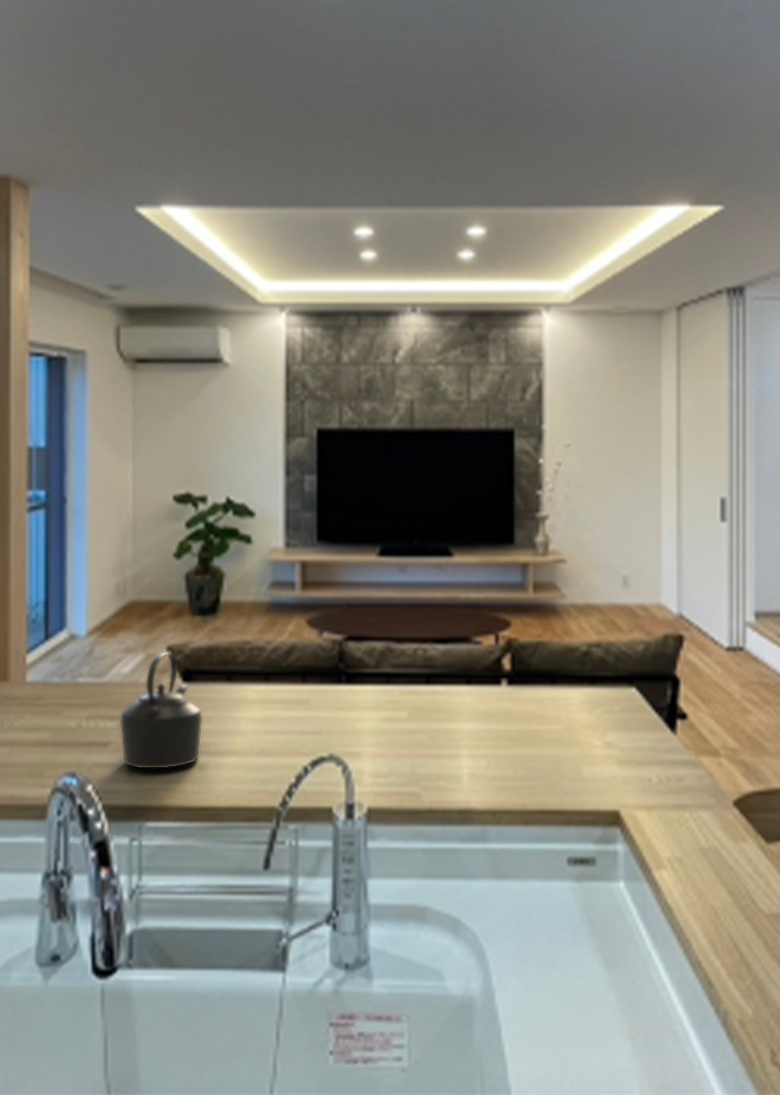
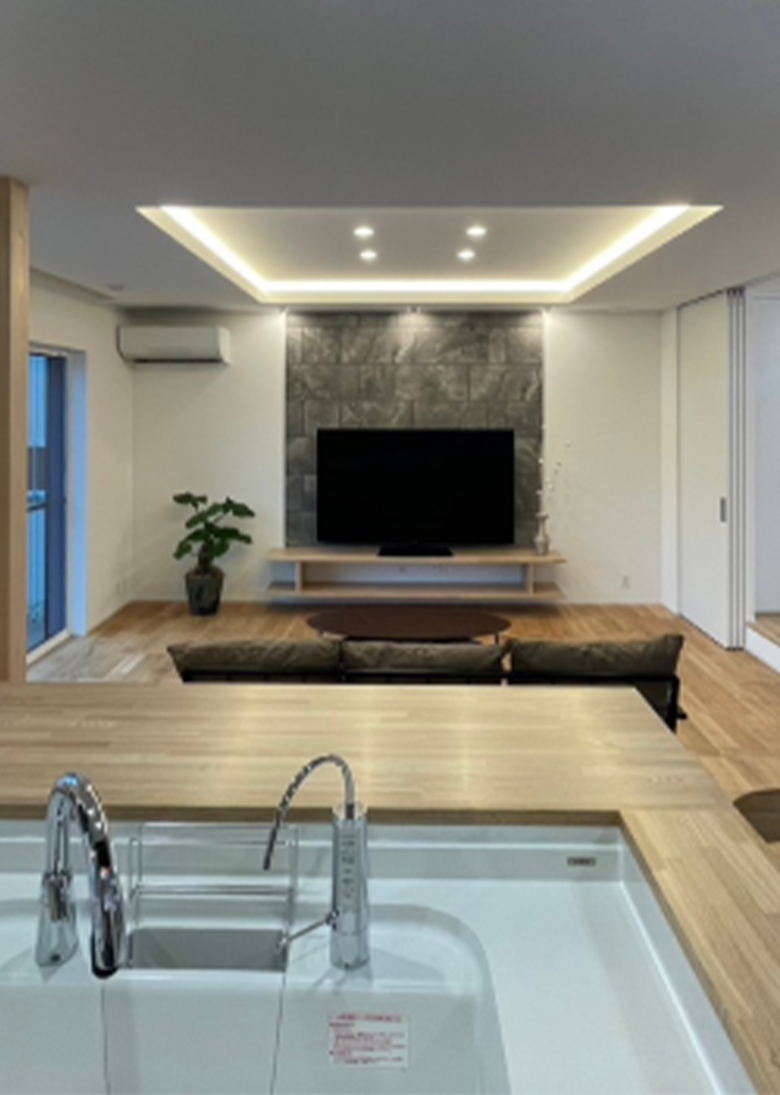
- kettle [119,651,203,769]
